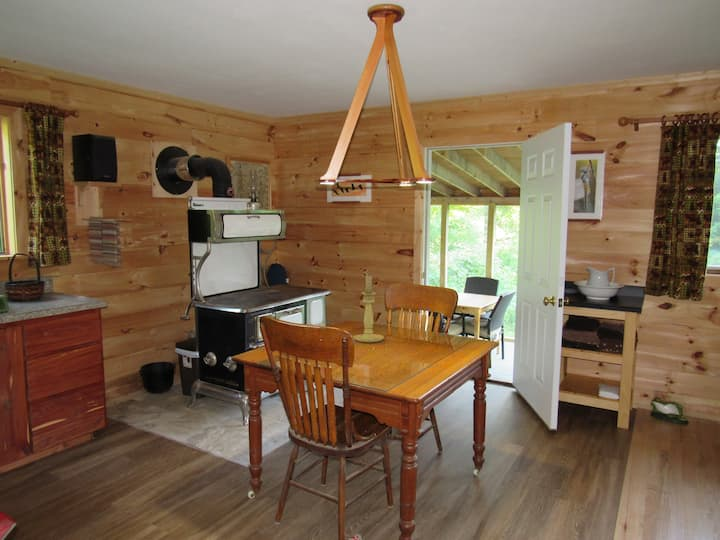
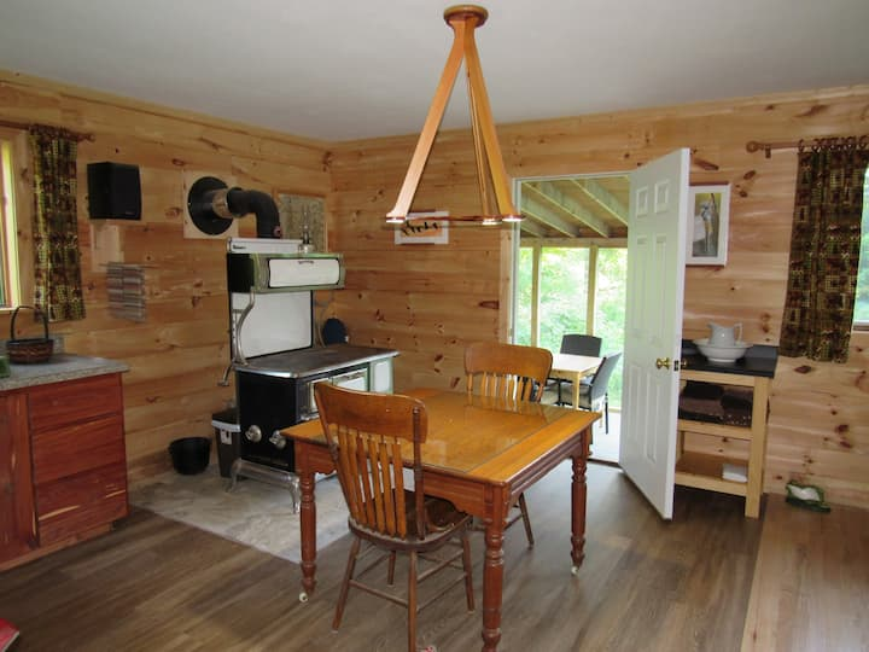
- candle holder [352,274,385,343]
